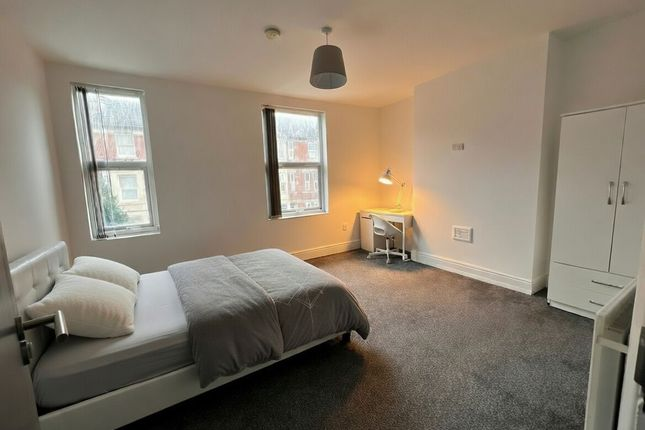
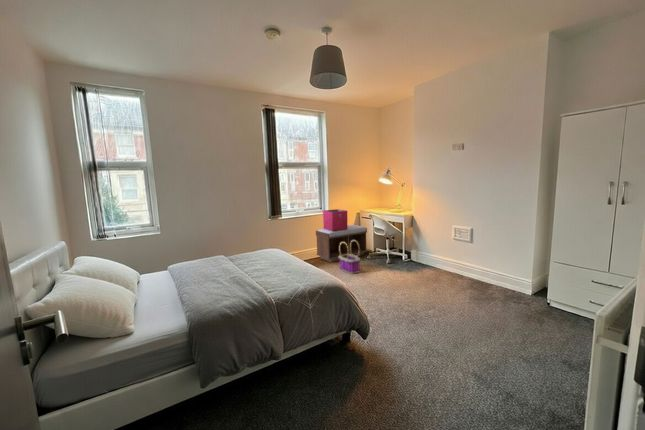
+ storage bin [322,208,348,231]
+ basket [339,240,361,275]
+ bench [315,224,368,263]
